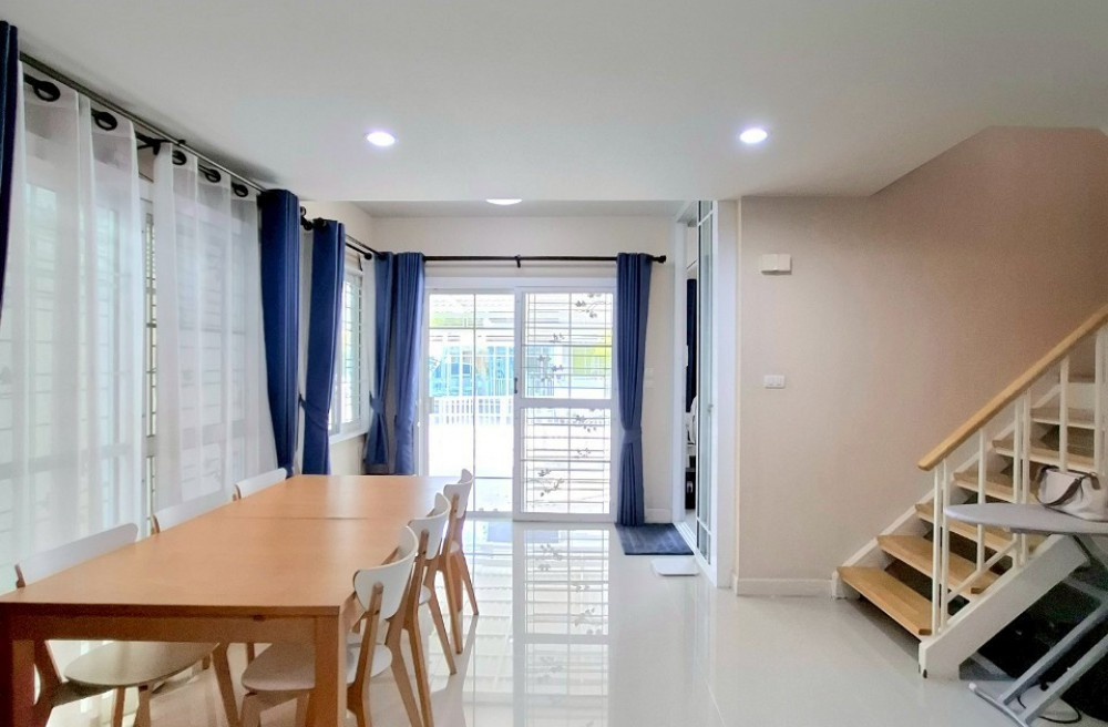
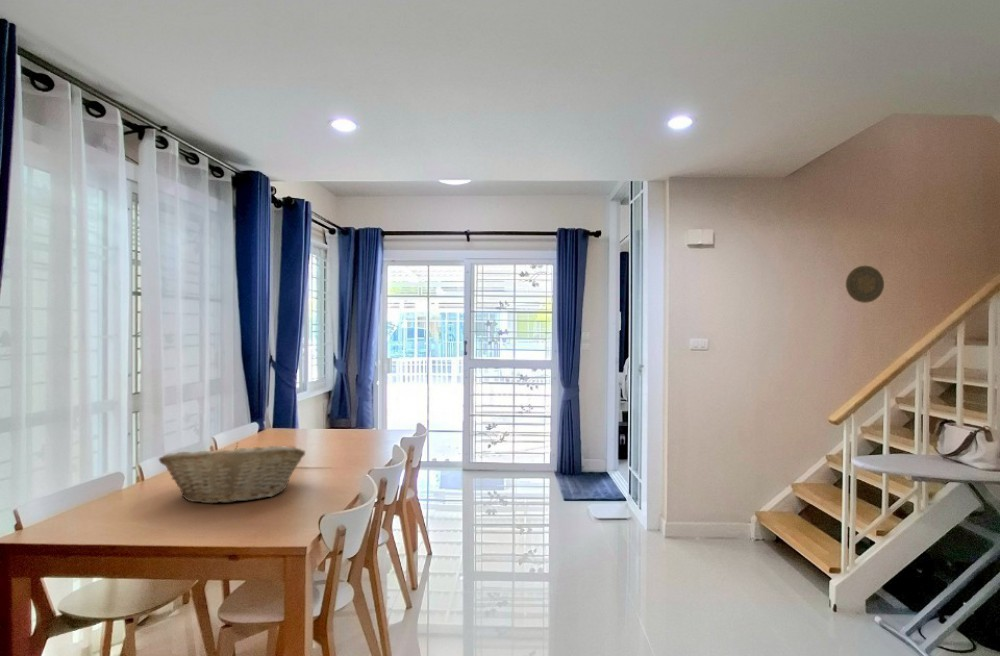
+ decorative plate [845,265,885,304]
+ fruit basket [158,441,306,505]
